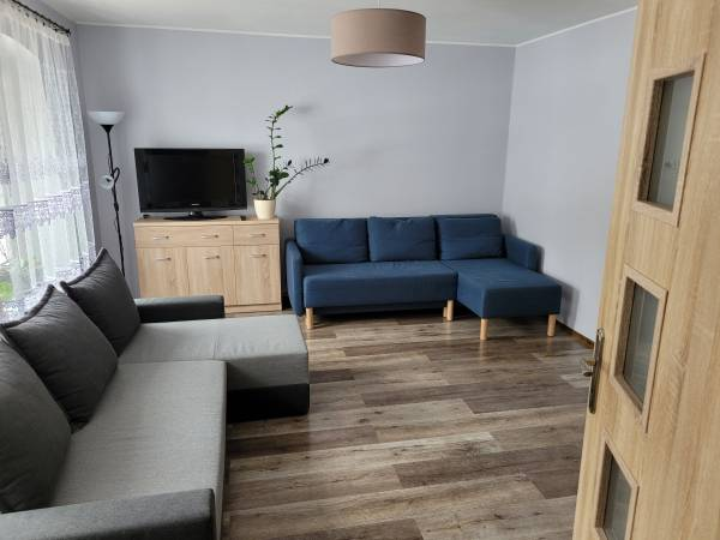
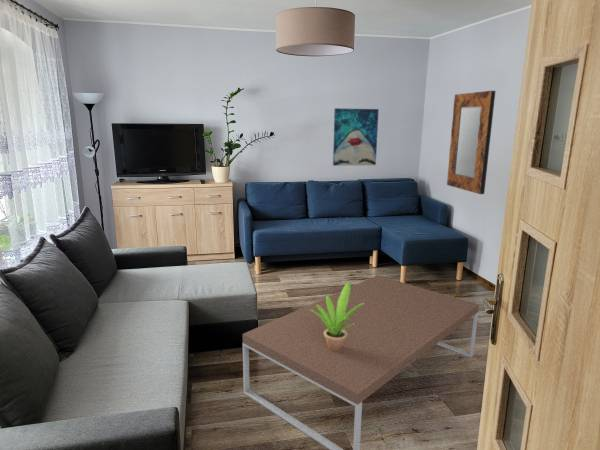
+ potted plant [310,281,364,352]
+ wall art [332,107,380,167]
+ coffee table [242,274,480,450]
+ home mirror [446,90,496,195]
